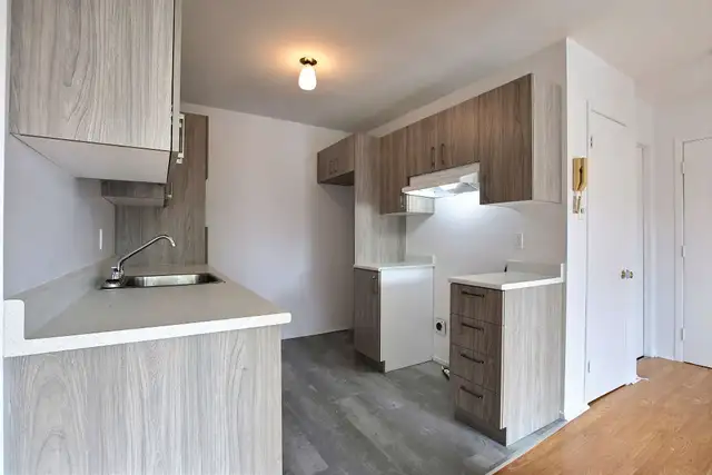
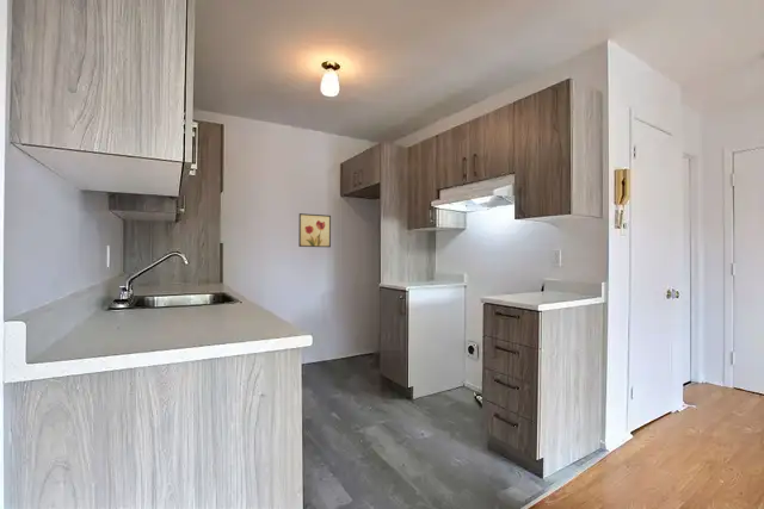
+ wall art [297,212,332,248]
